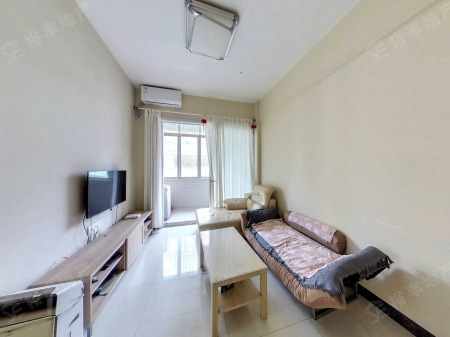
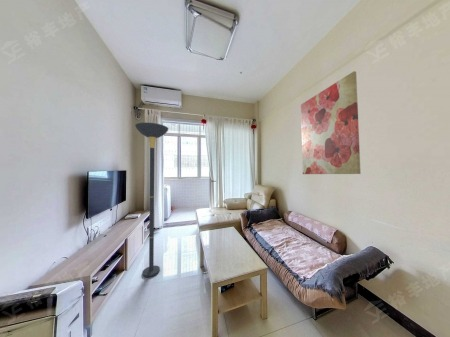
+ floor lamp [134,122,169,278]
+ wall art [300,70,362,175]
